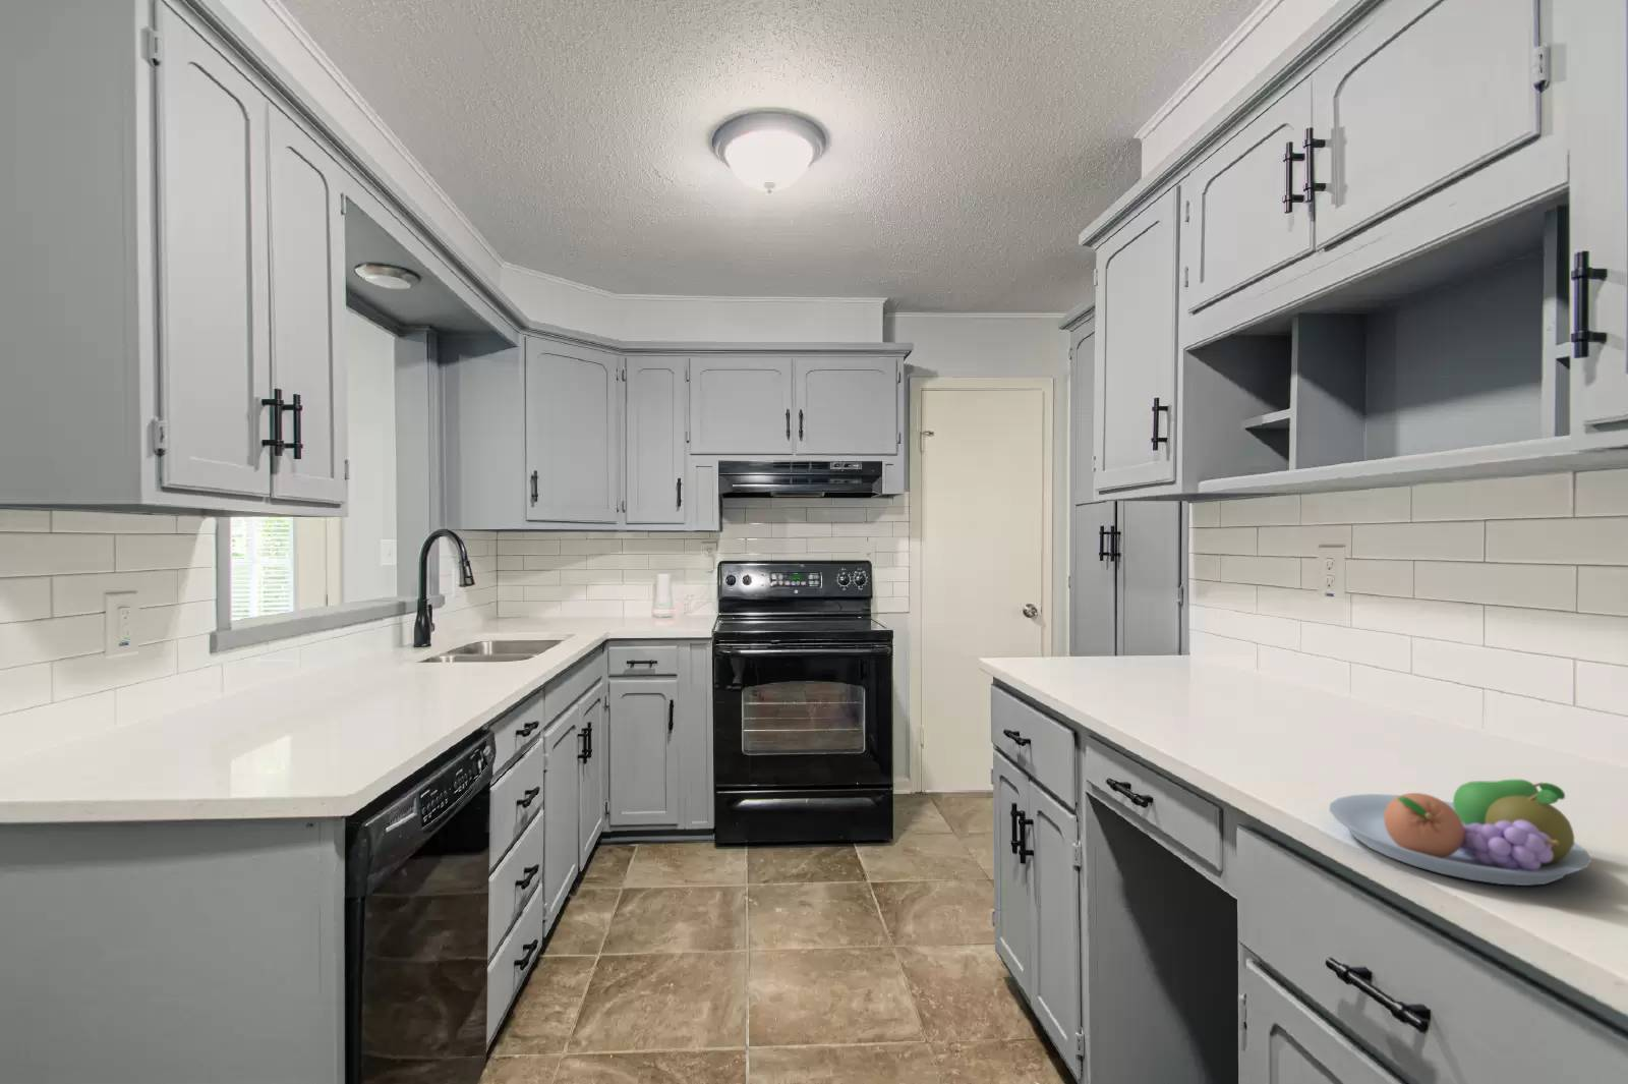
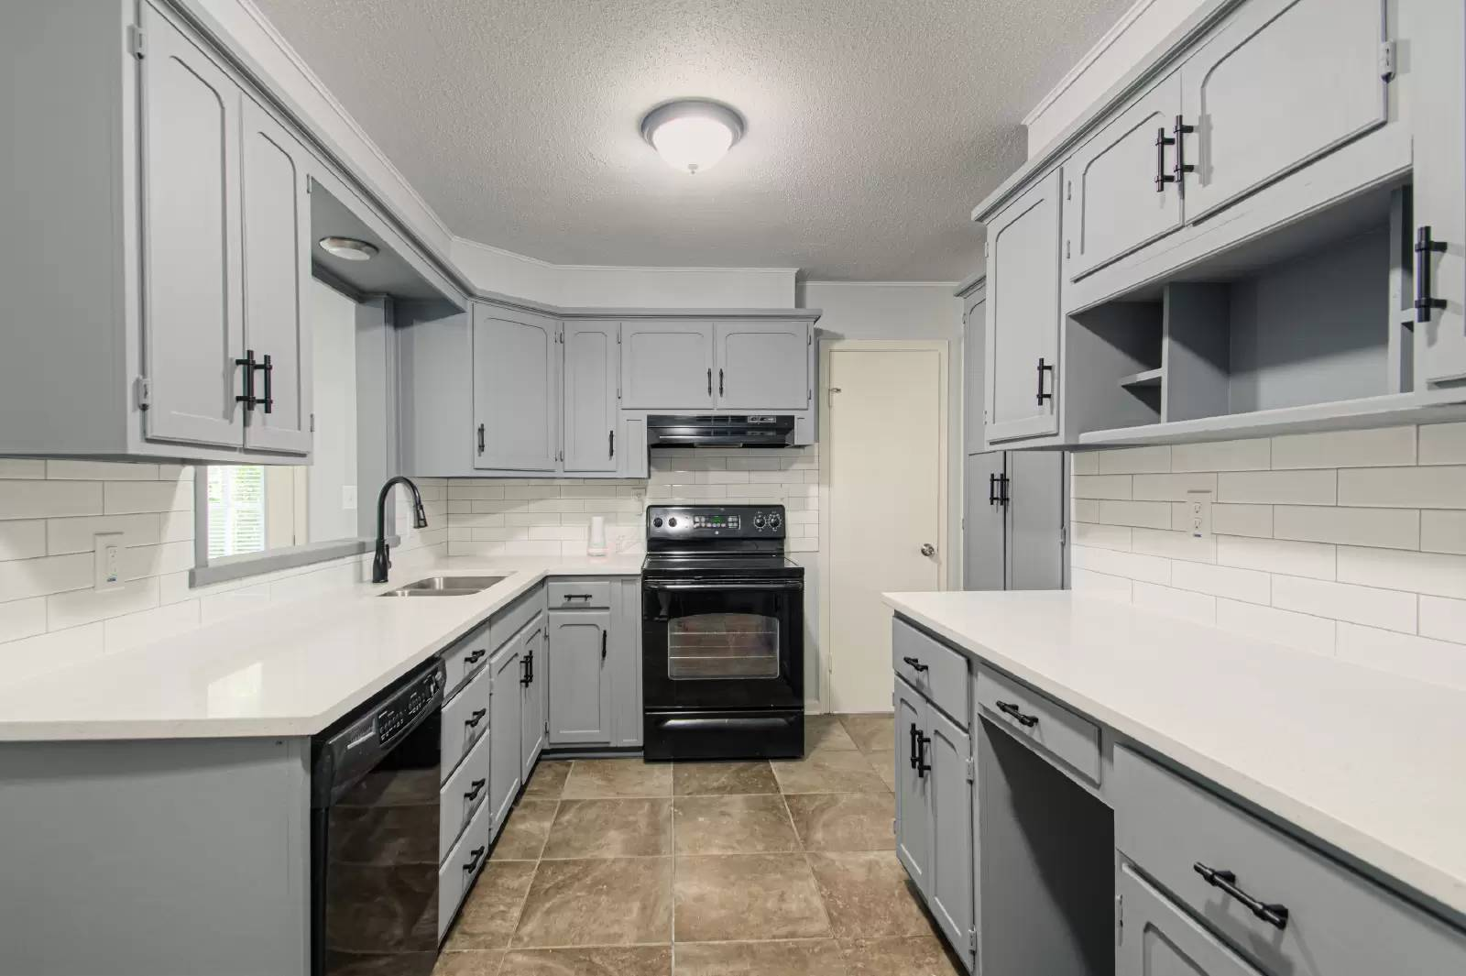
- fruit bowl [1328,779,1593,887]
